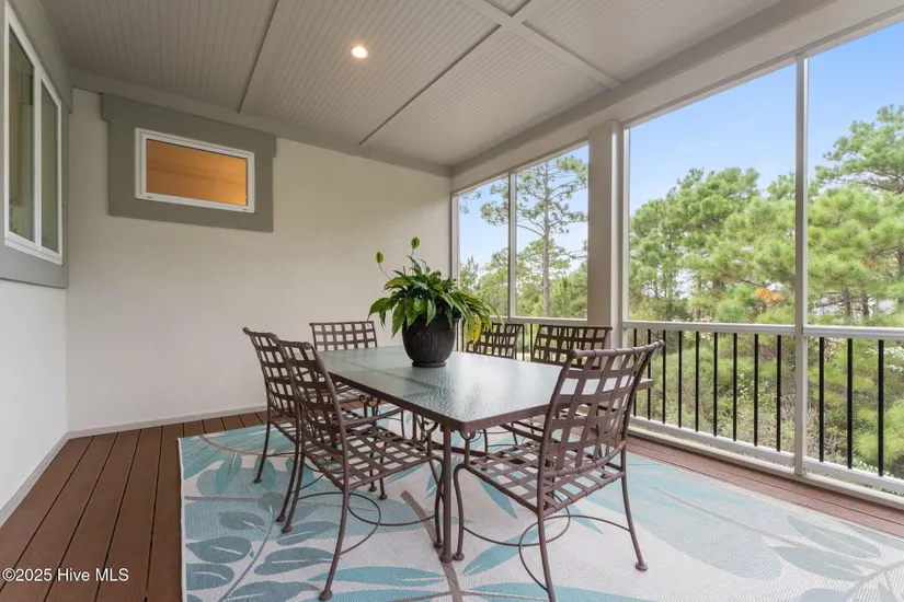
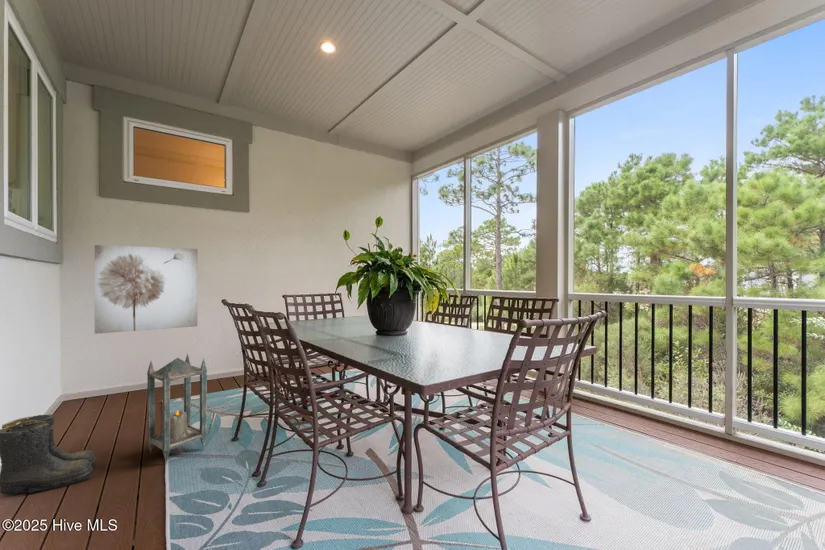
+ lantern [146,353,208,463]
+ boots [0,414,98,496]
+ wall art [94,244,198,335]
